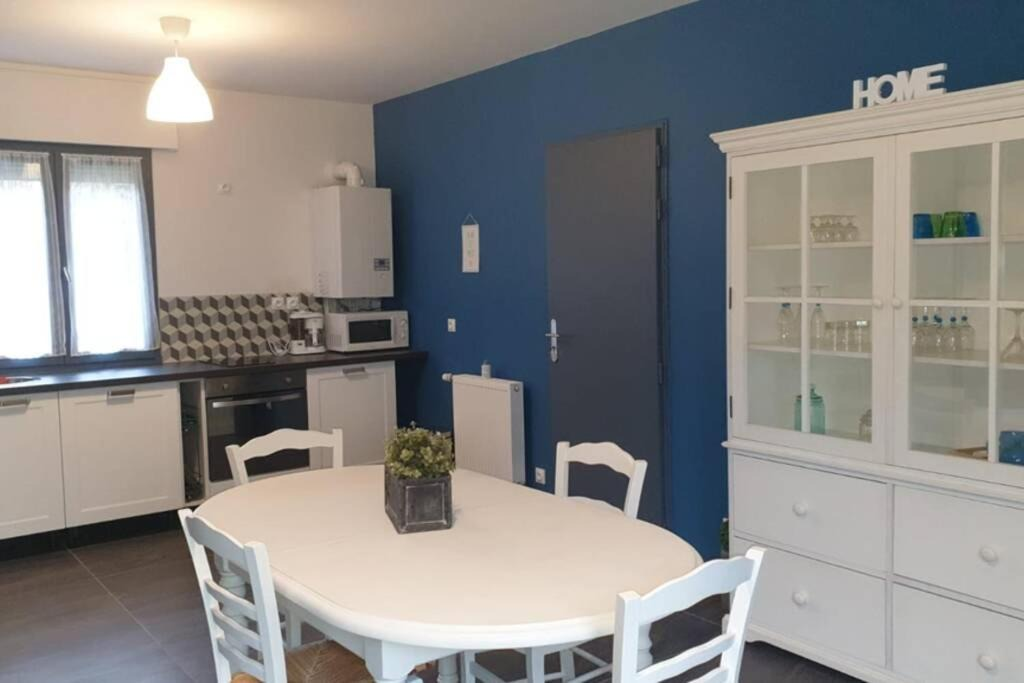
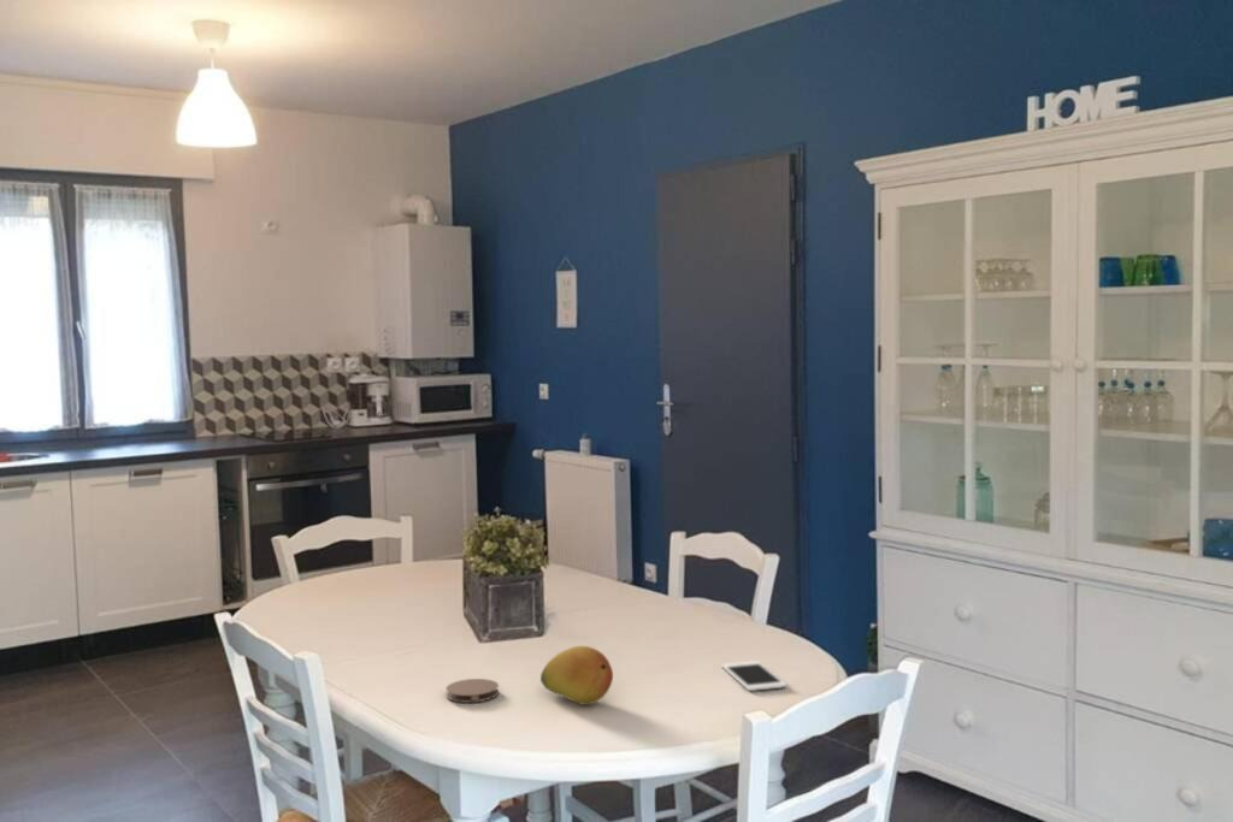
+ coaster [444,678,500,704]
+ fruit [539,645,614,706]
+ cell phone [720,660,787,692]
